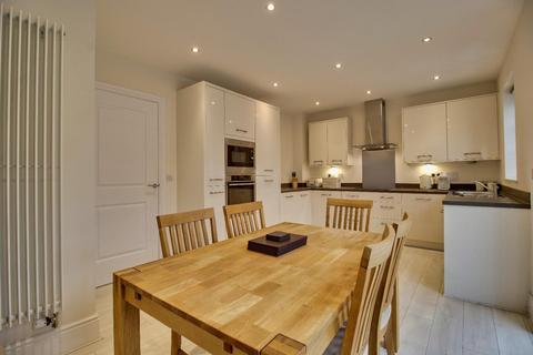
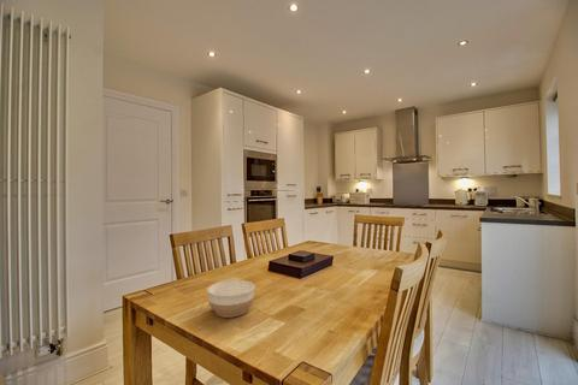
+ bowl [206,279,256,319]
